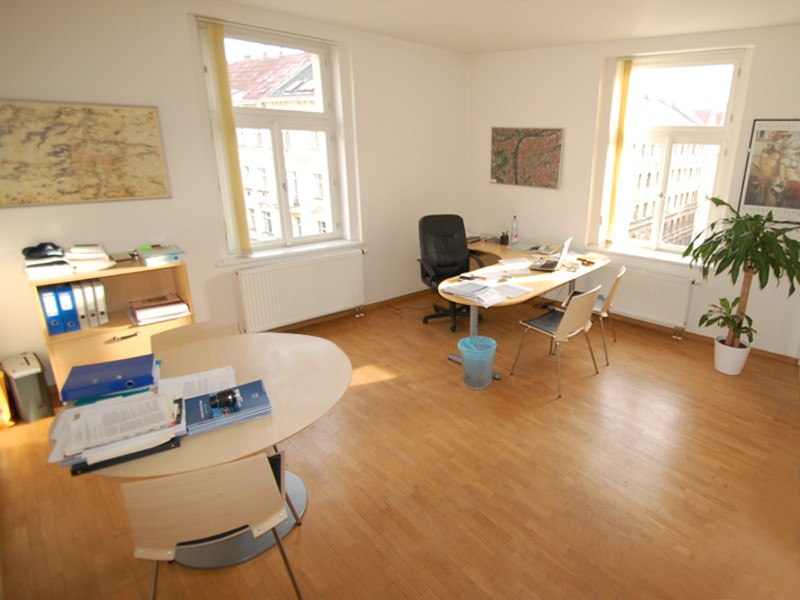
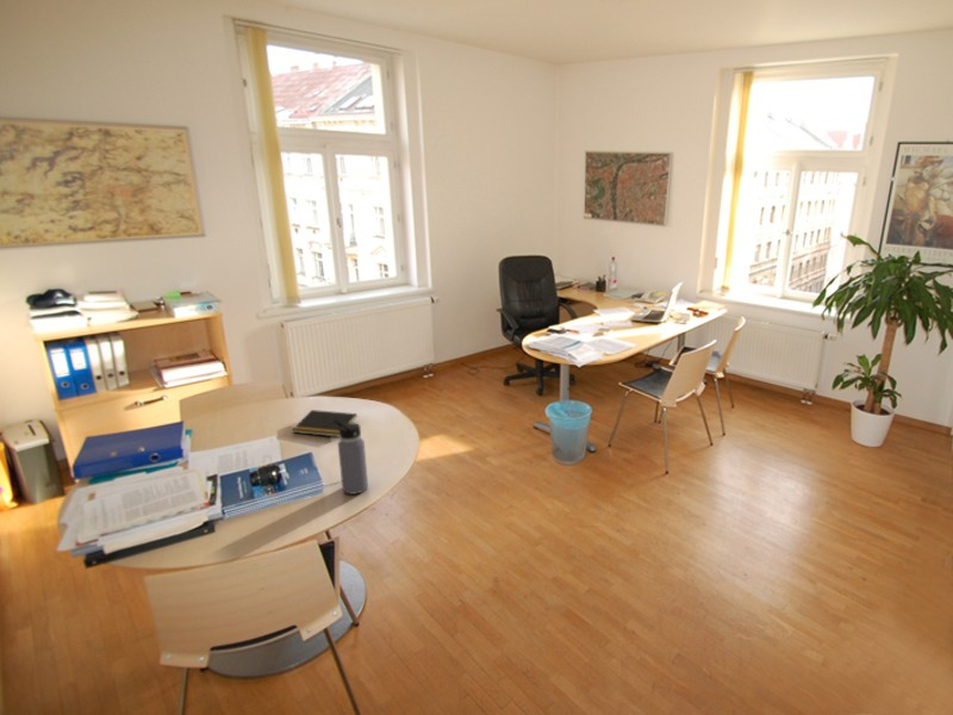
+ water bottle [334,419,369,496]
+ notepad [292,409,359,439]
